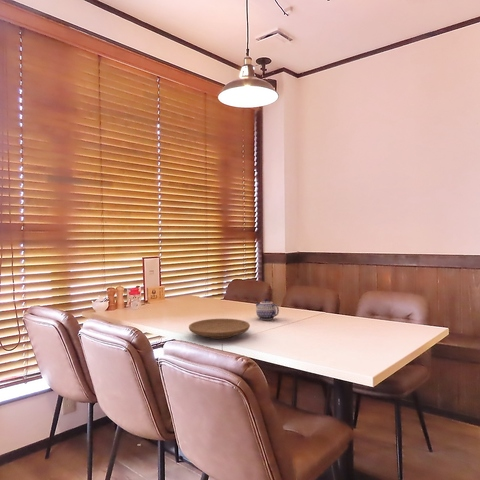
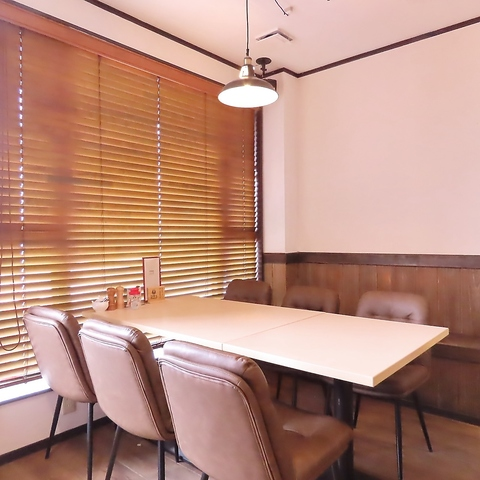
- teapot [254,298,280,321]
- plate [188,318,251,340]
